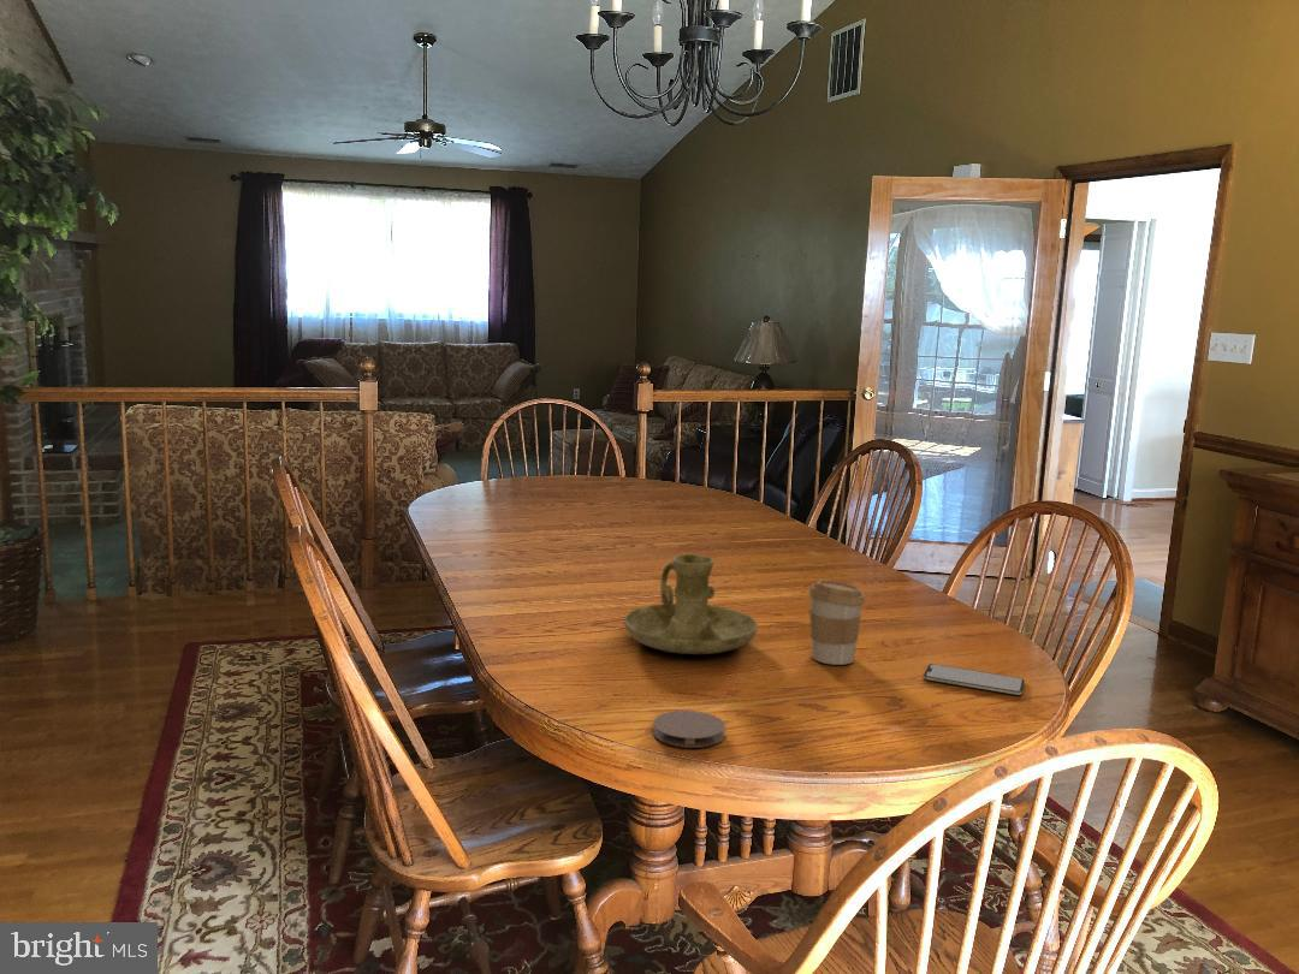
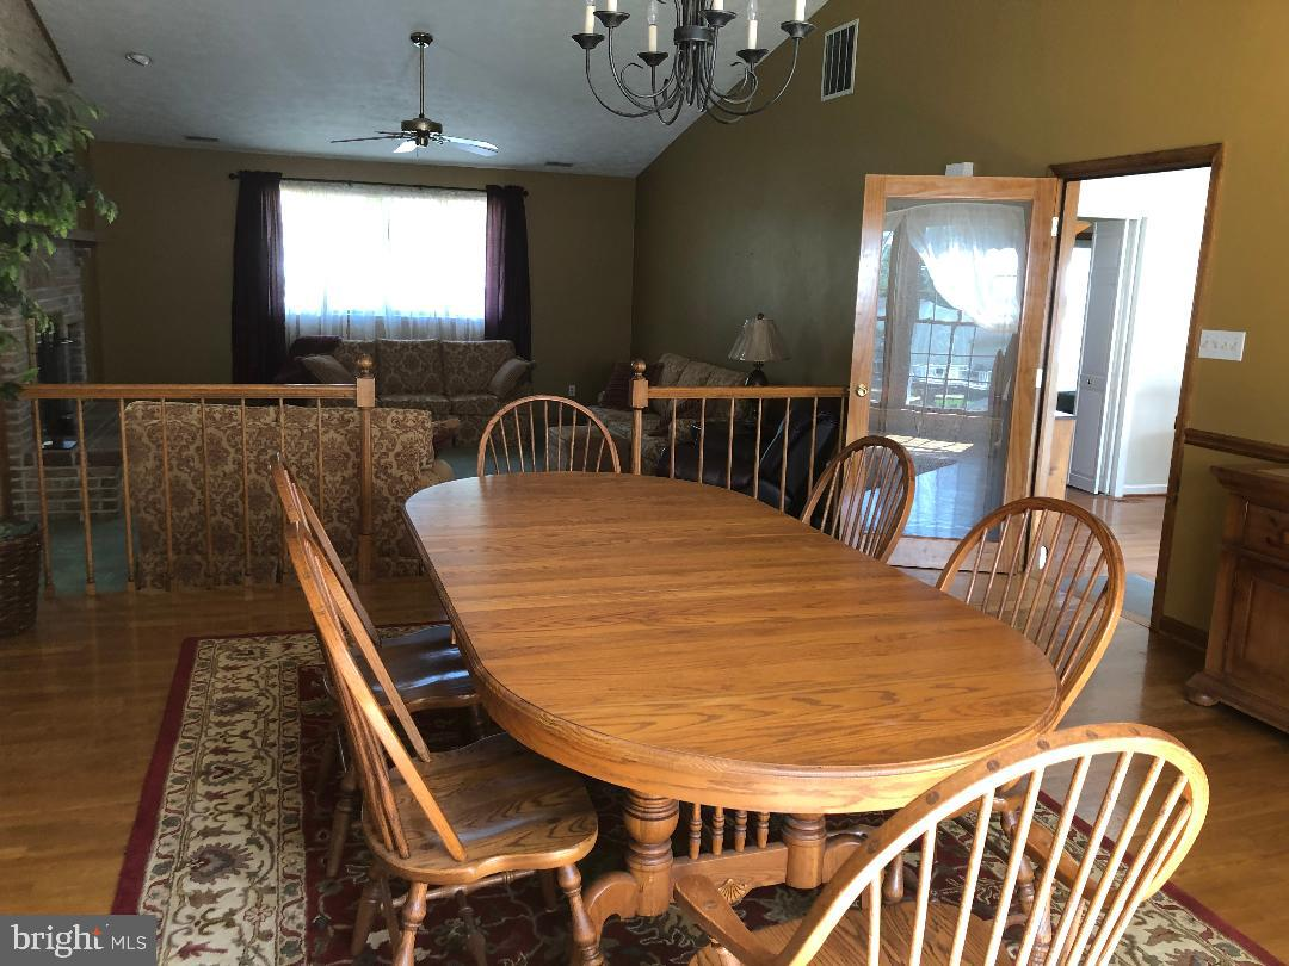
- coffee cup [807,578,866,666]
- coaster [652,709,726,749]
- smartphone [923,663,1026,696]
- candle holder [623,553,759,655]
